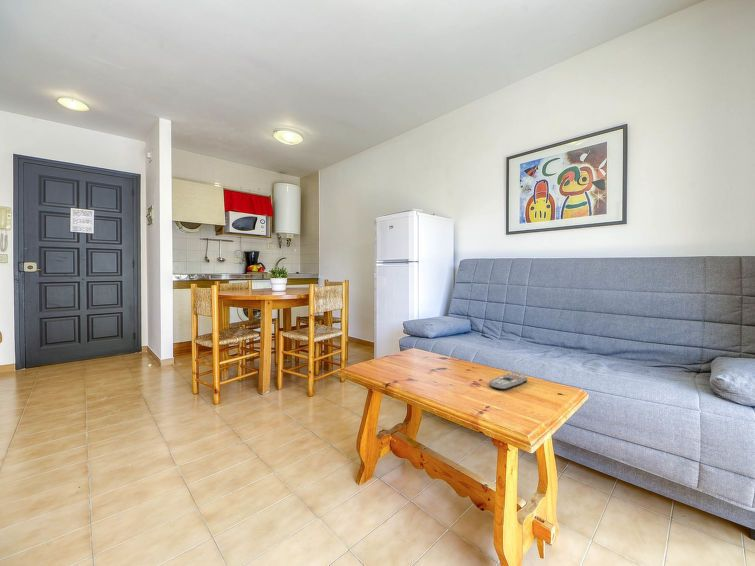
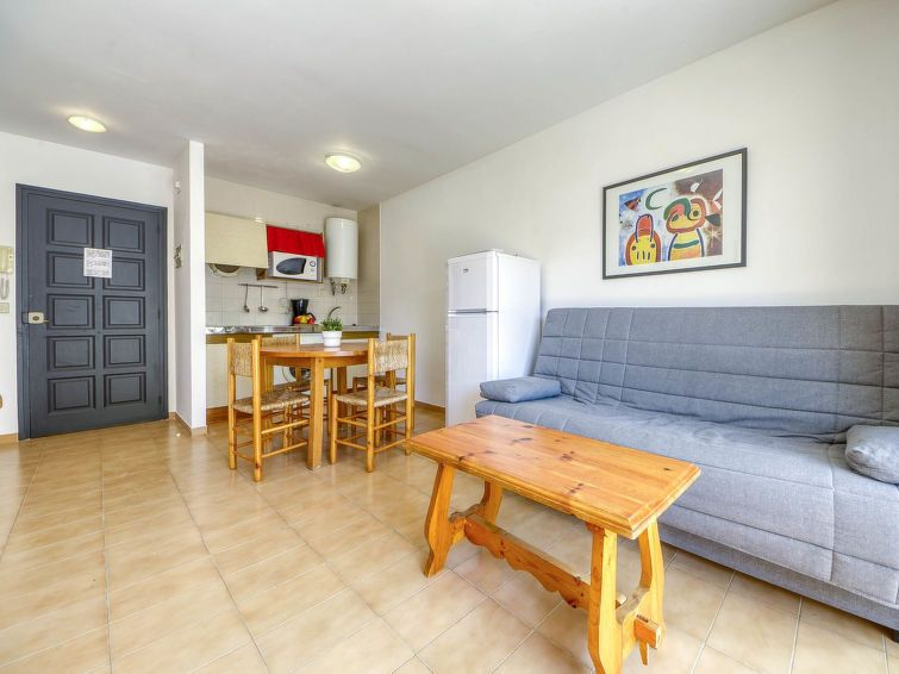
- remote control [488,372,529,391]
